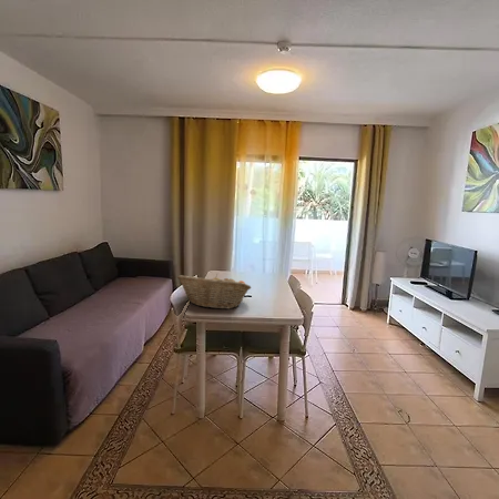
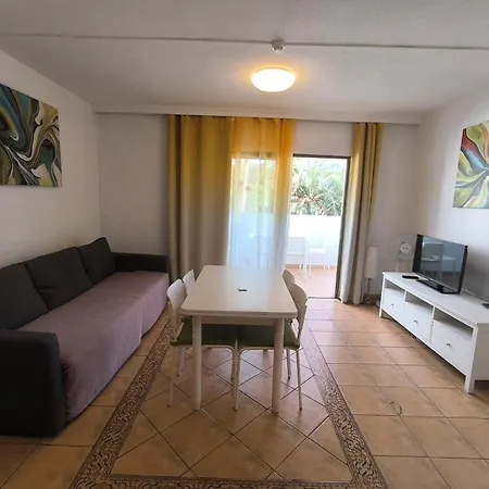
- fruit basket [176,273,253,310]
